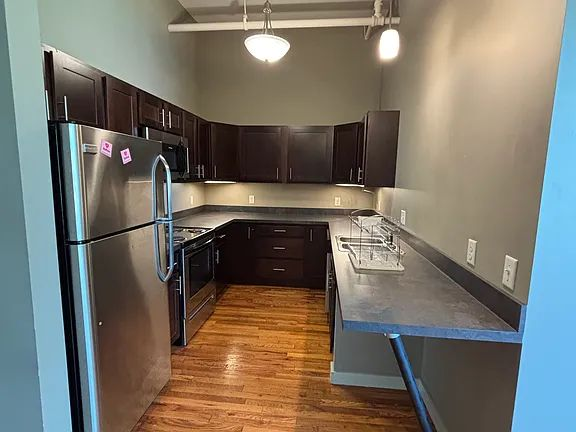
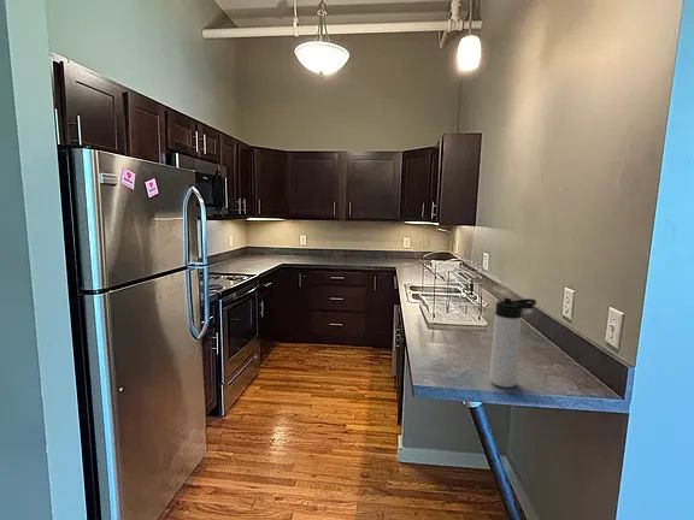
+ thermos bottle [489,297,537,389]
